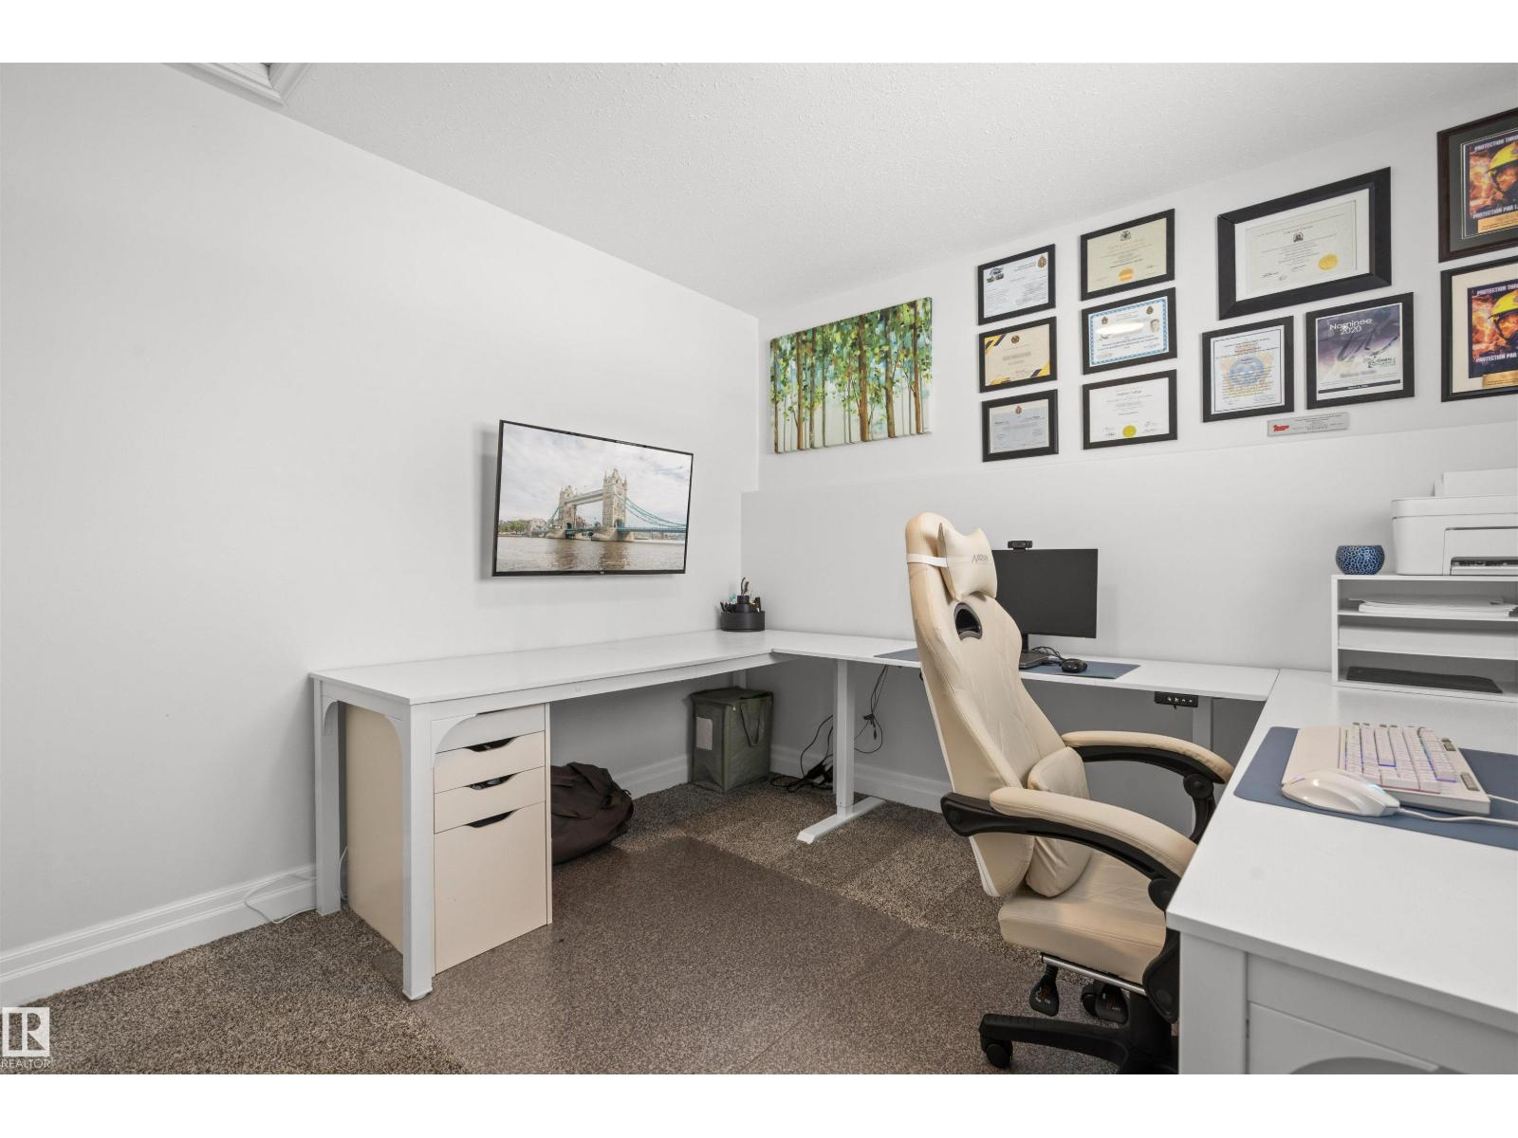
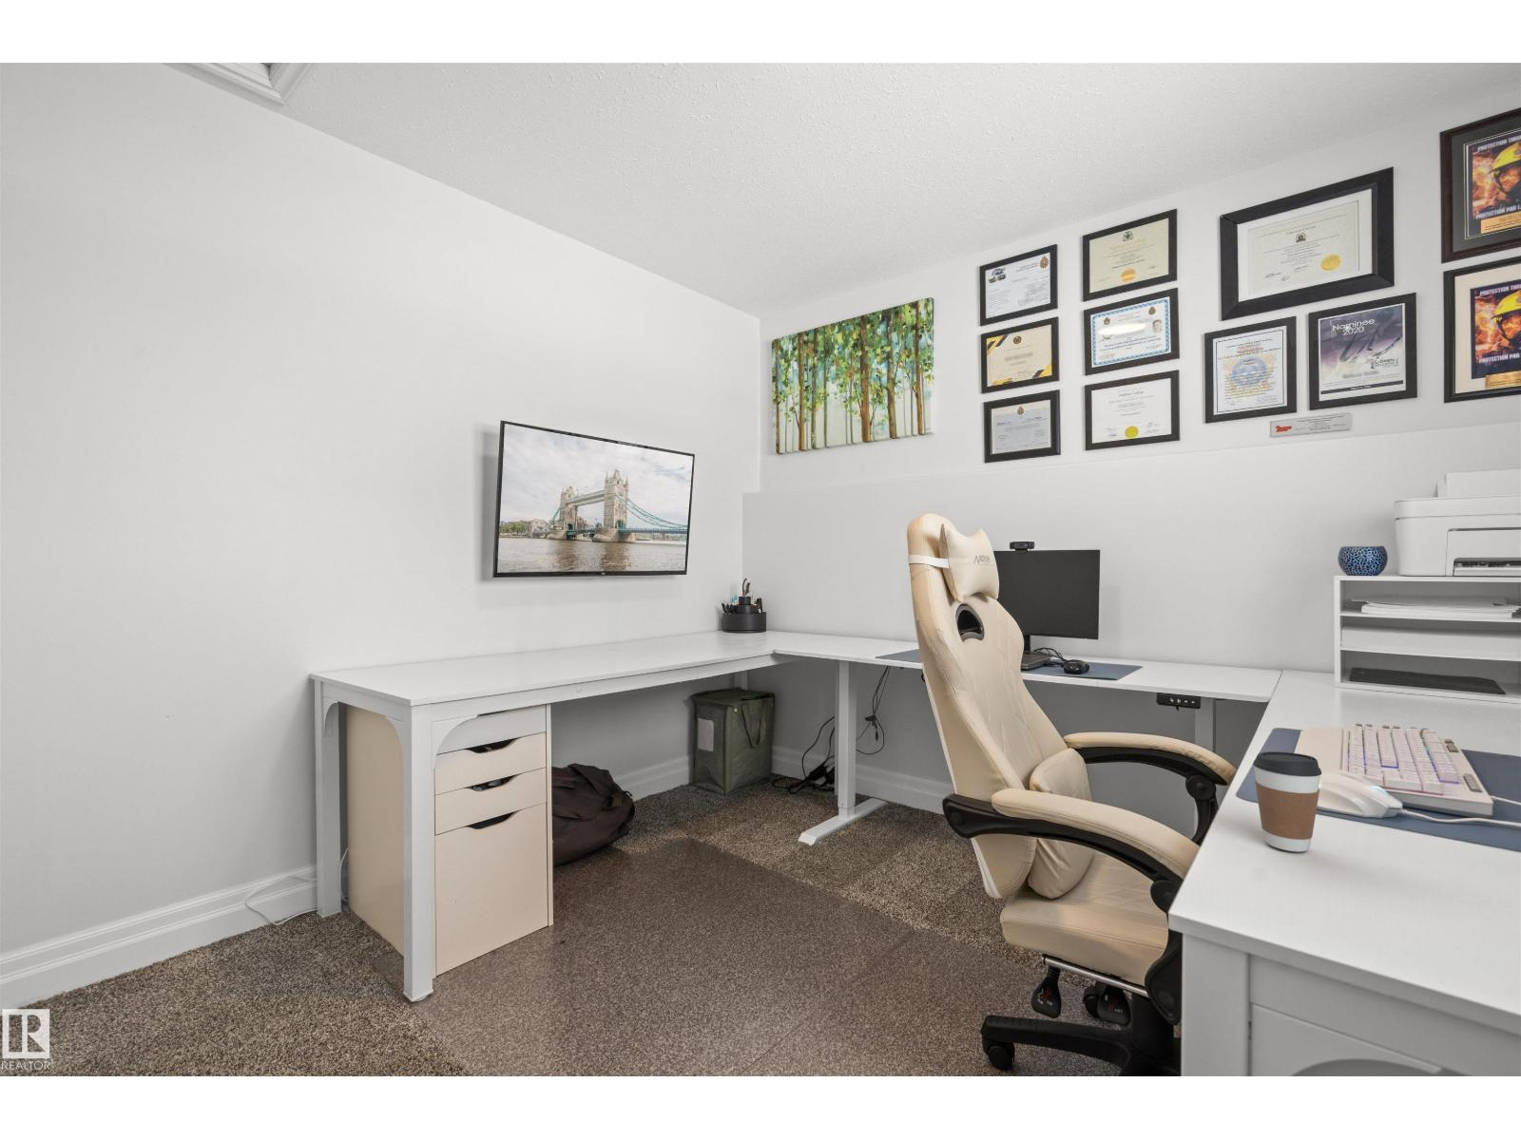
+ coffee cup [1252,751,1322,853]
